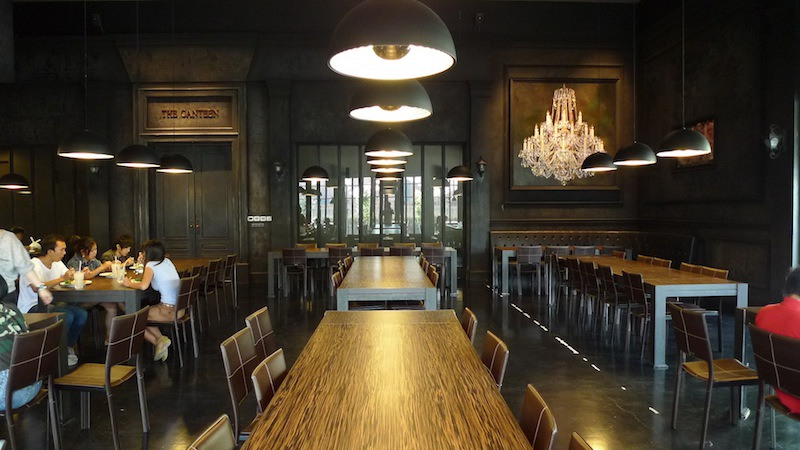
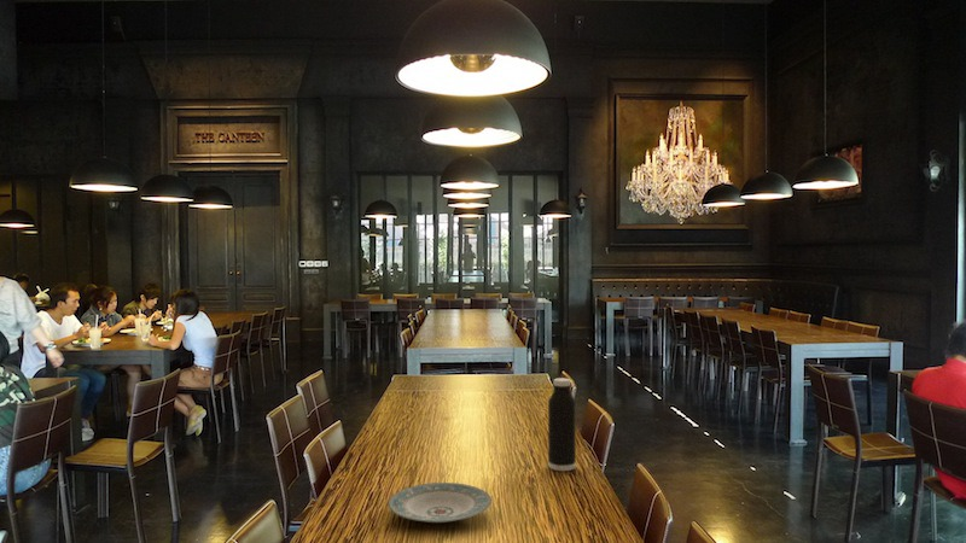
+ plate [386,481,493,524]
+ water bottle [547,376,577,472]
